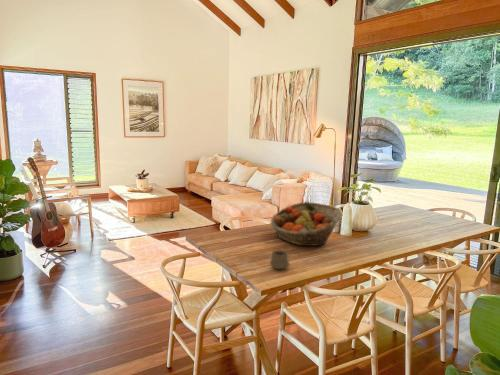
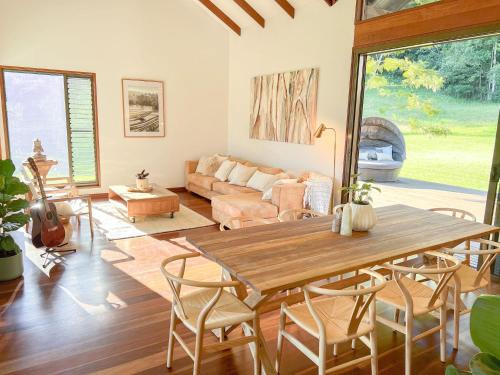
- fruit basket [269,201,344,247]
- cup [270,249,291,270]
